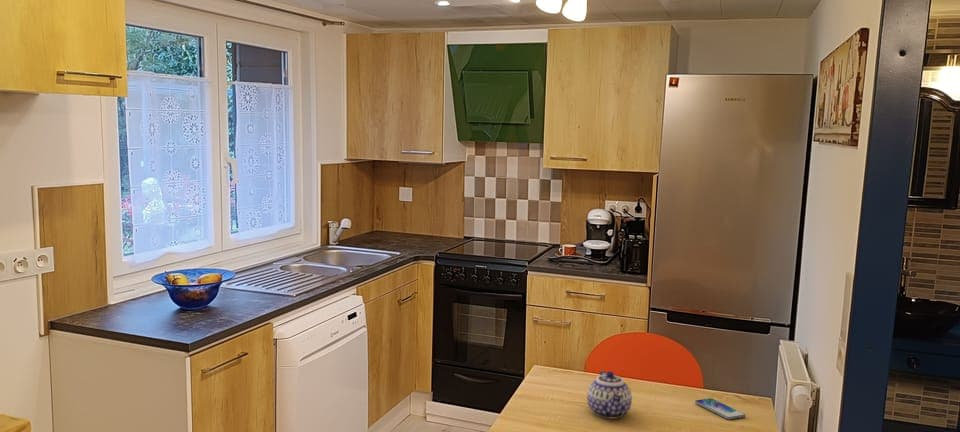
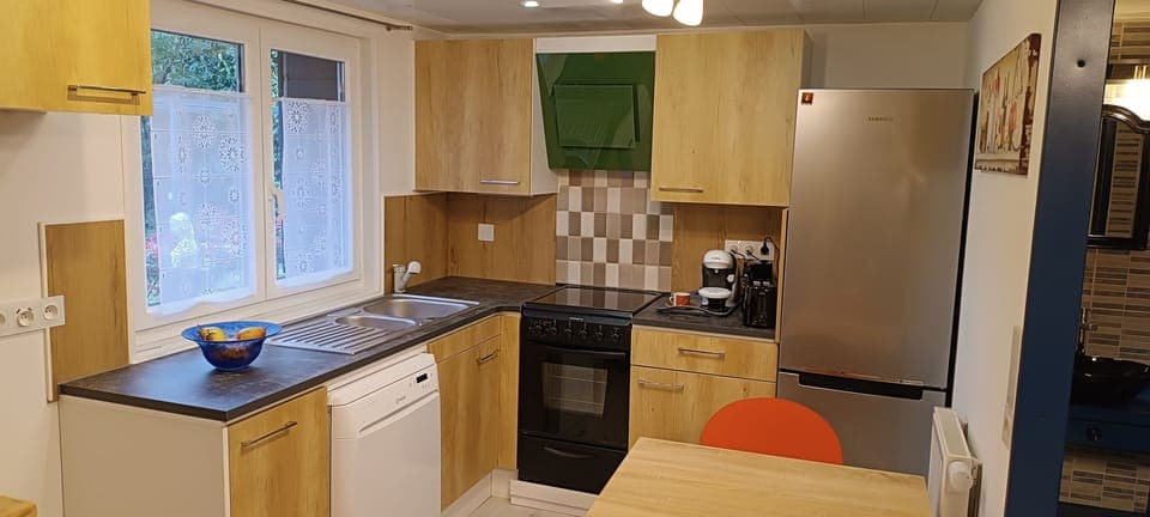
- smartphone [694,397,746,420]
- teapot [586,370,633,419]
